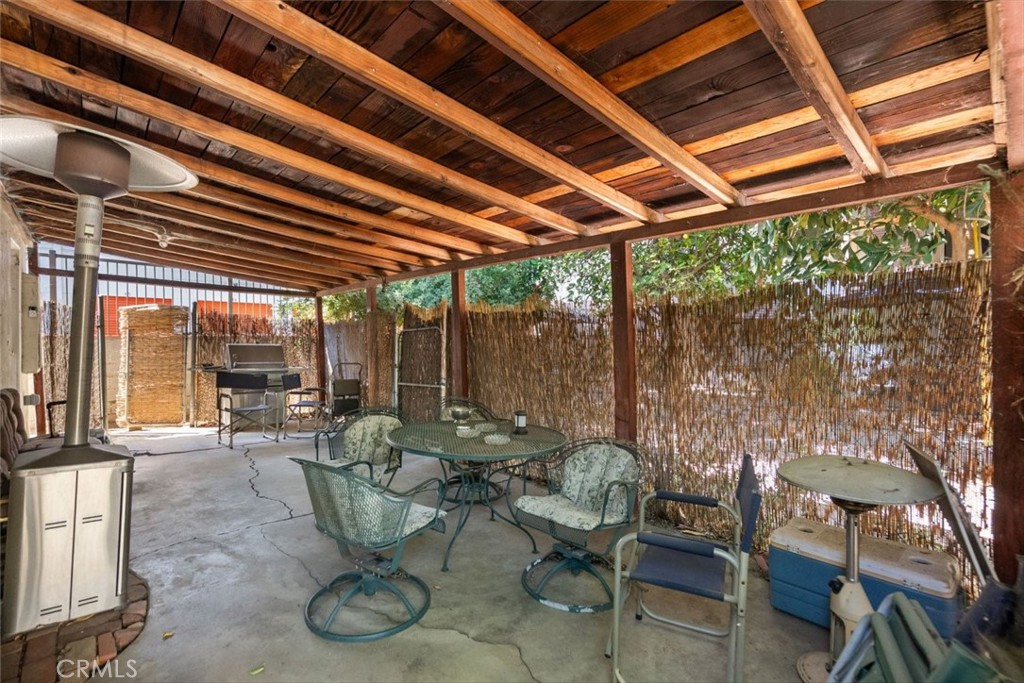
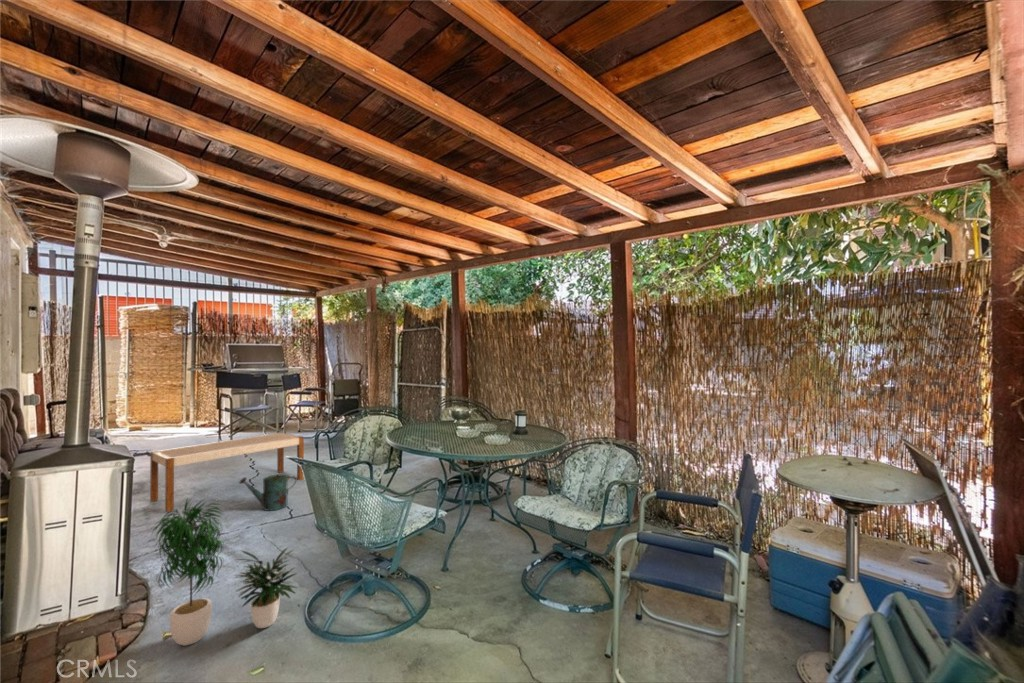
+ potted plant [151,497,299,647]
+ bench [149,431,305,513]
+ watering can [238,474,297,512]
